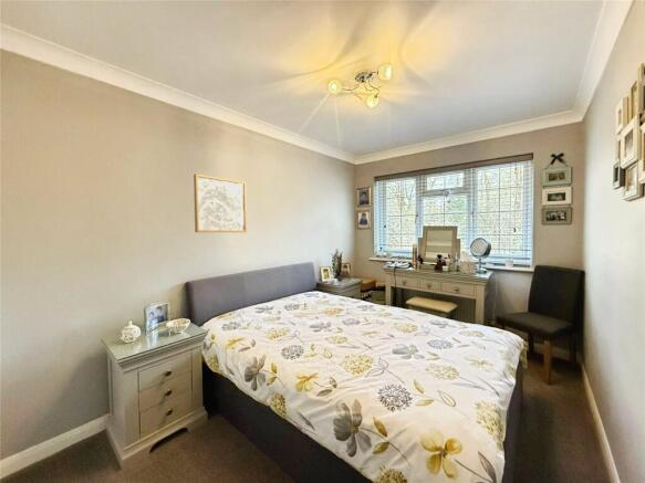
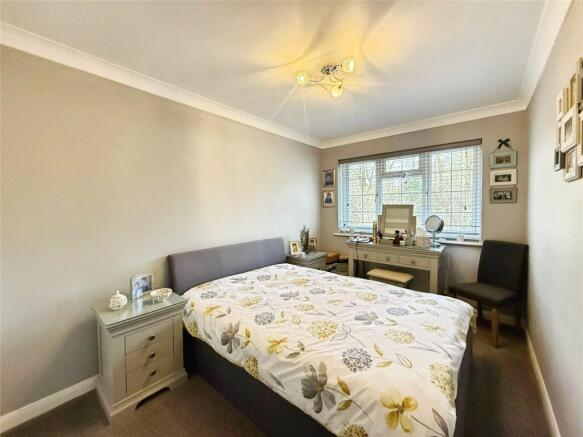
- wall art [193,174,248,233]
